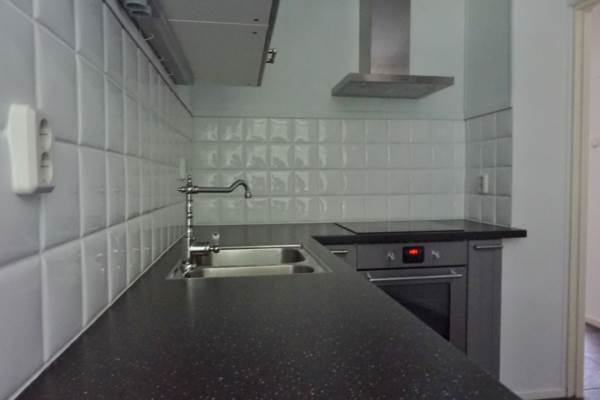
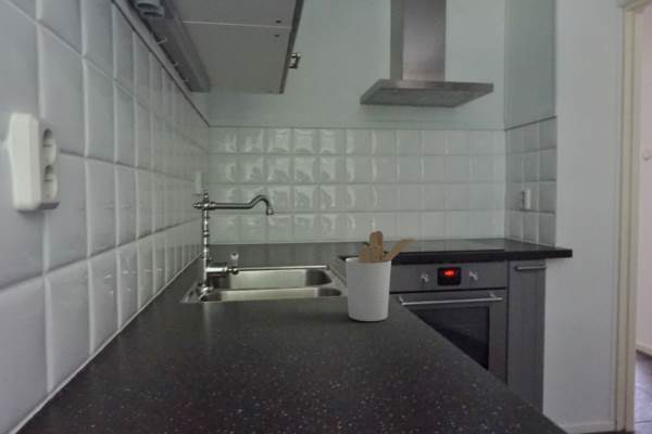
+ utensil holder [344,230,417,322]
